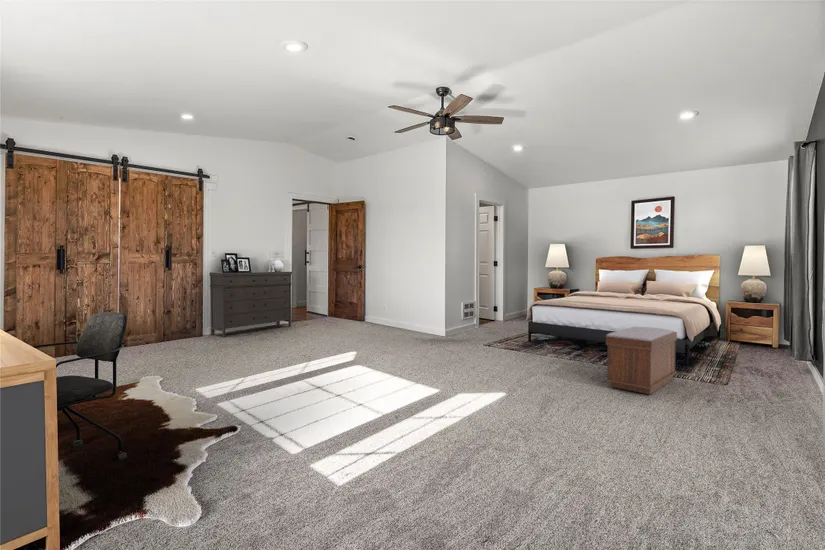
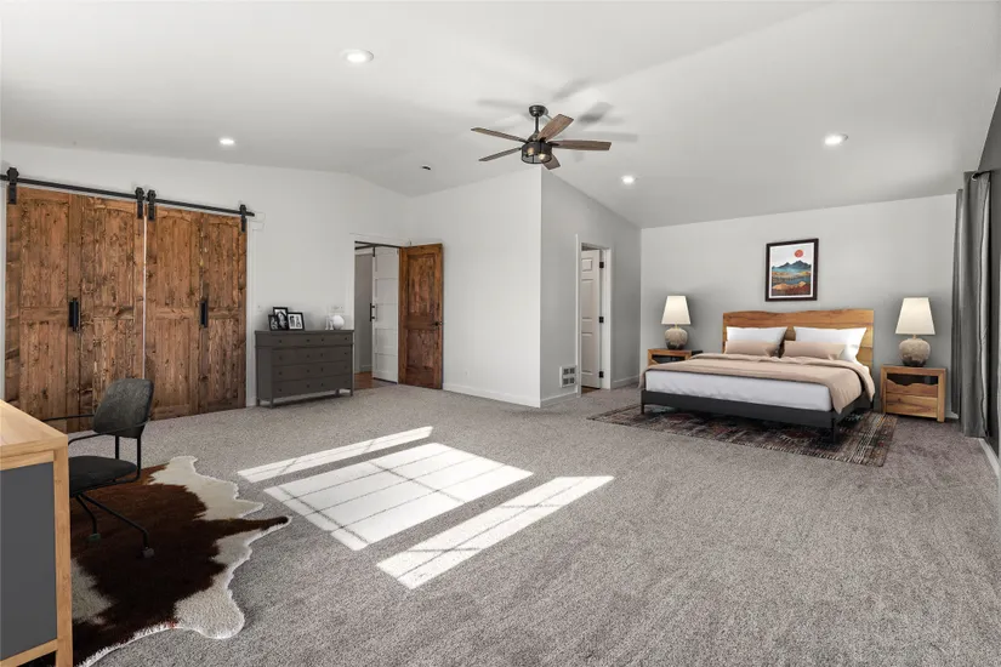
- bench [604,326,678,395]
